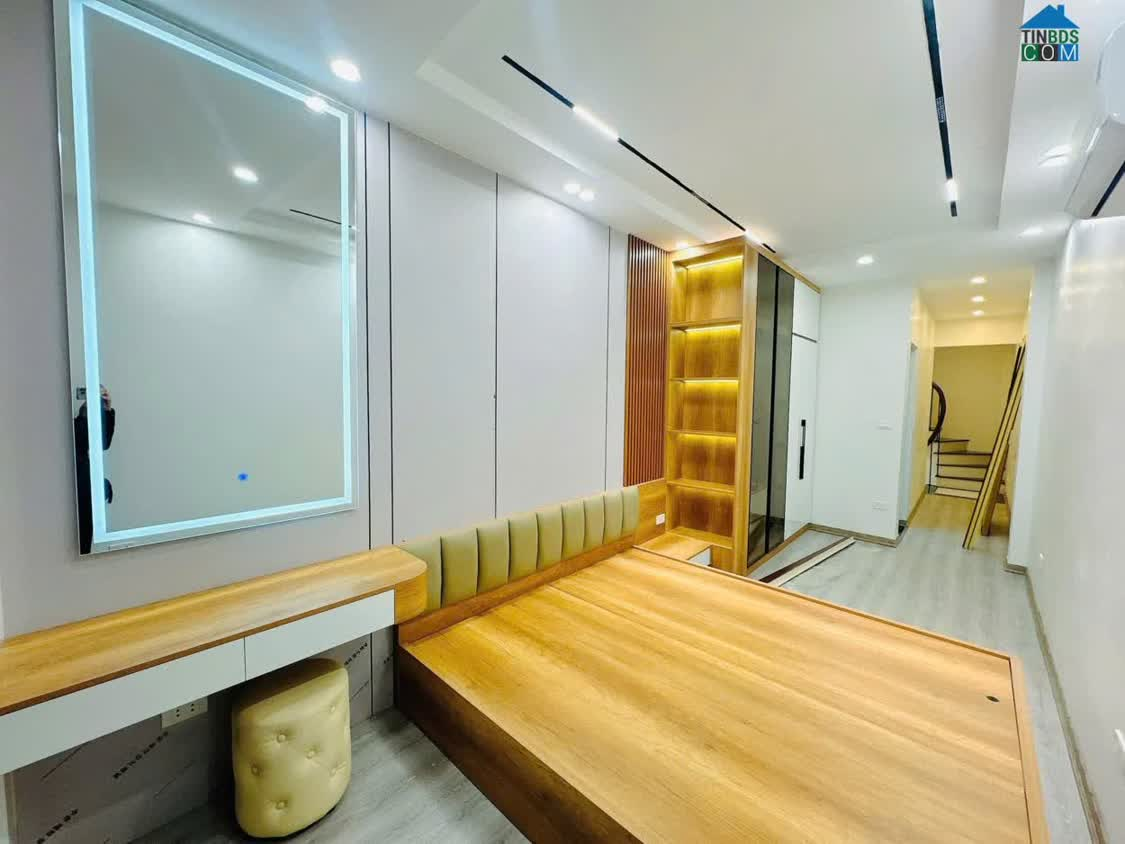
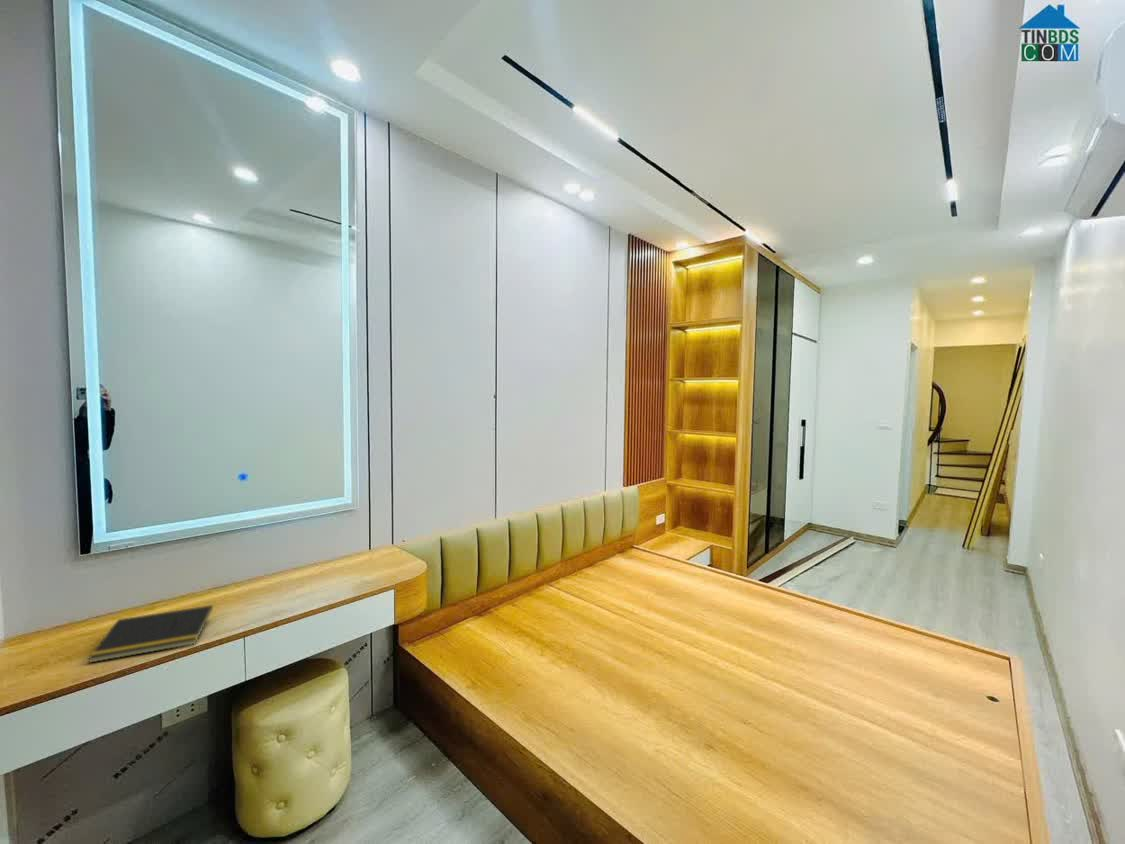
+ notepad [87,604,214,664]
